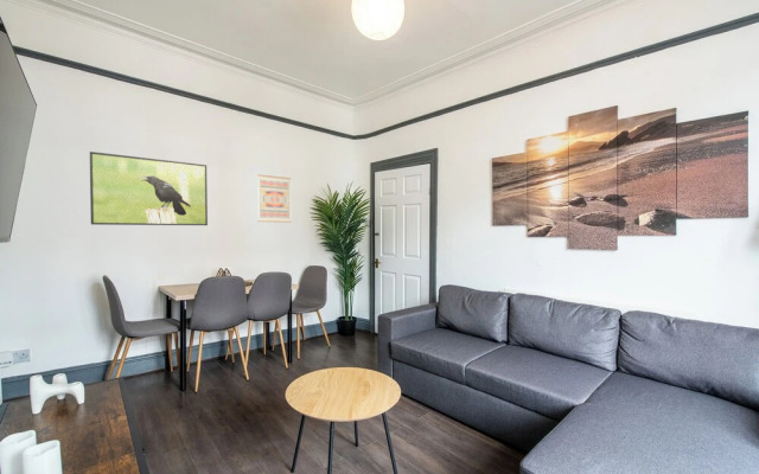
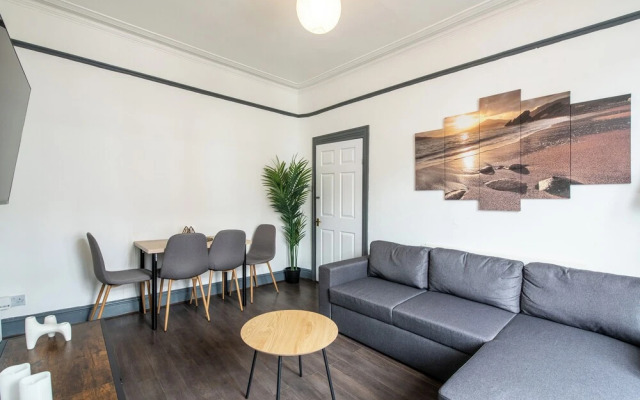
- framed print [89,150,209,226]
- wall art [256,173,293,224]
